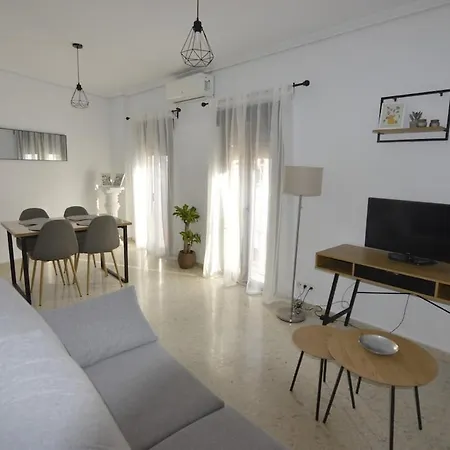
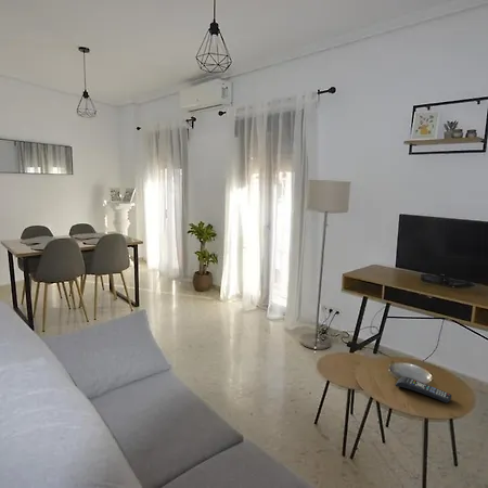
+ remote control [395,375,452,403]
